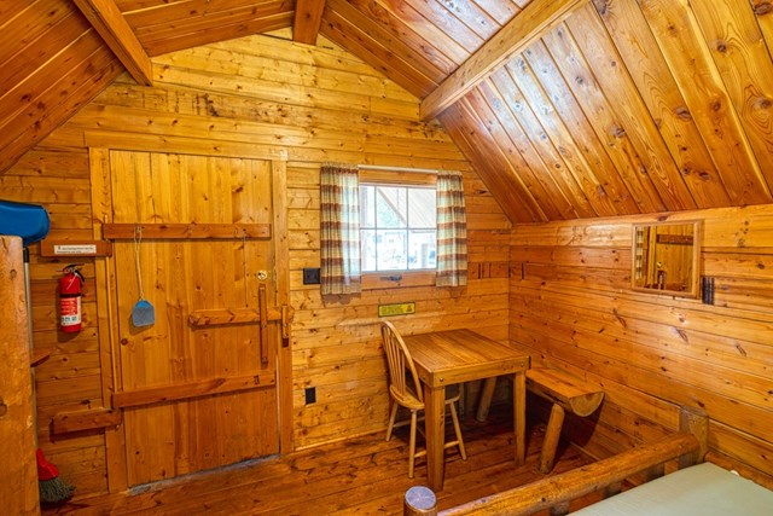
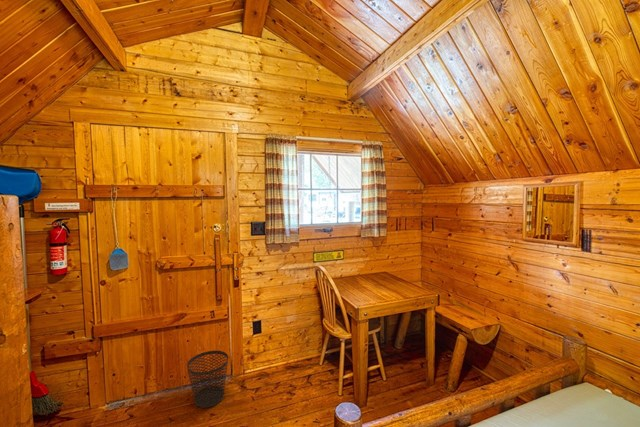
+ wastebasket [186,350,229,409]
